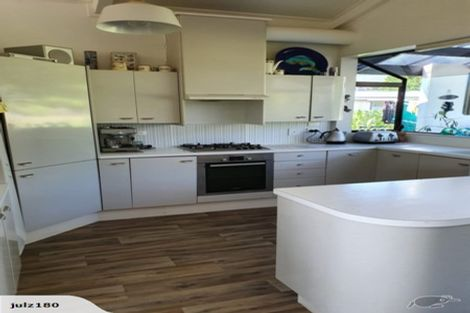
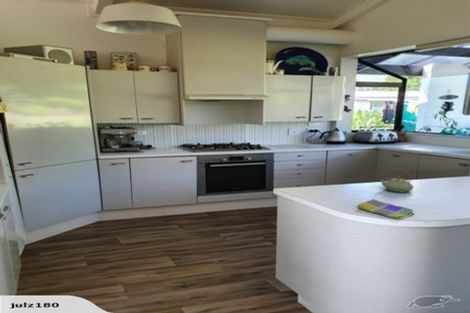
+ dish towel [357,198,416,220]
+ teapot [378,168,415,194]
